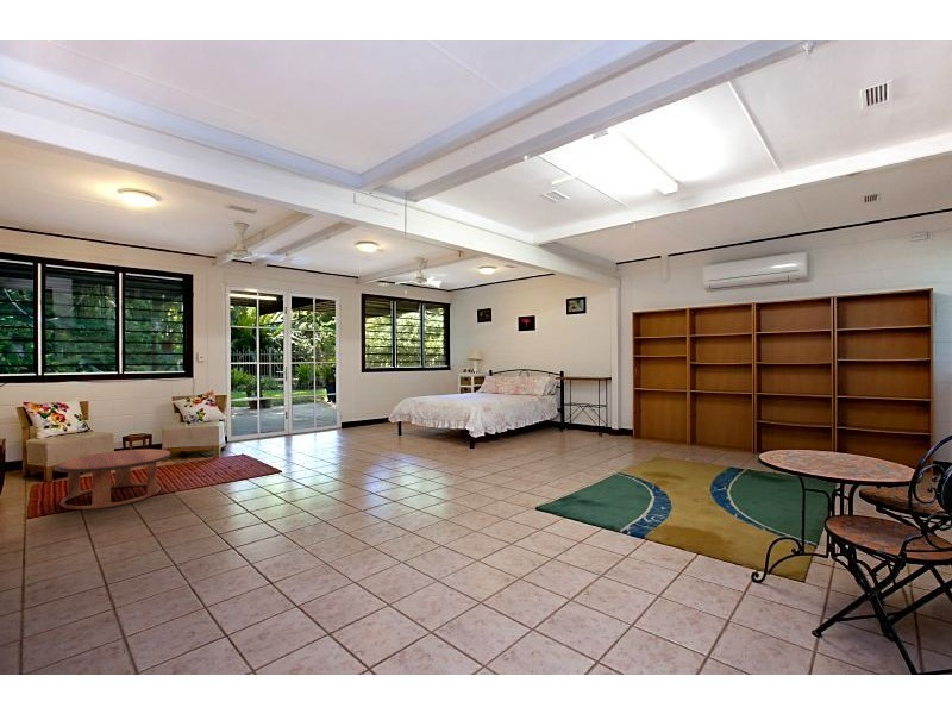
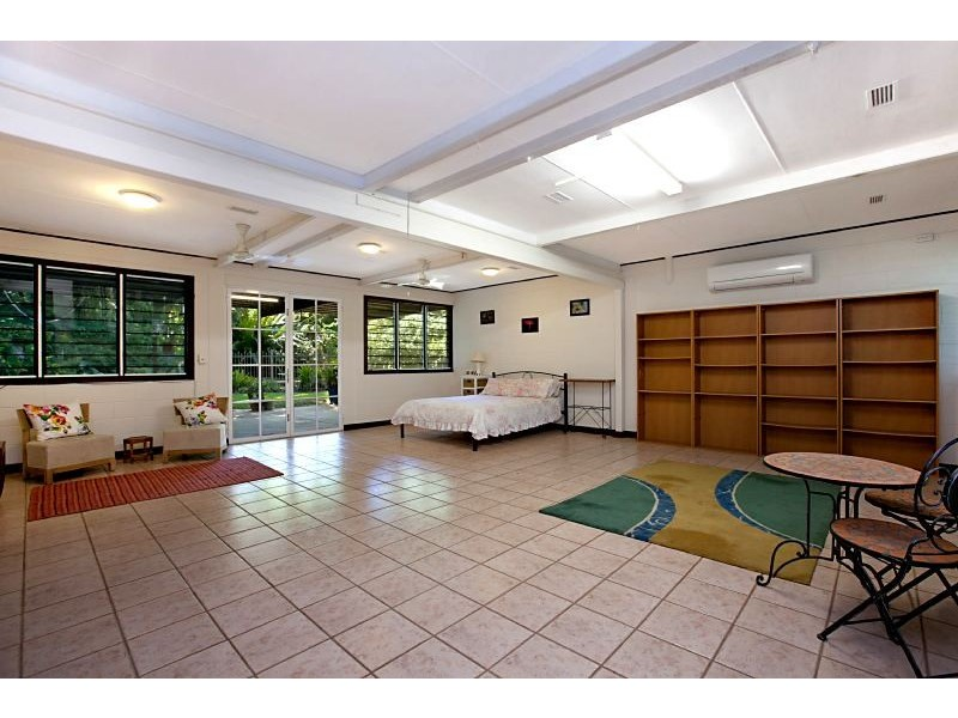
- coffee table [54,449,171,511]
